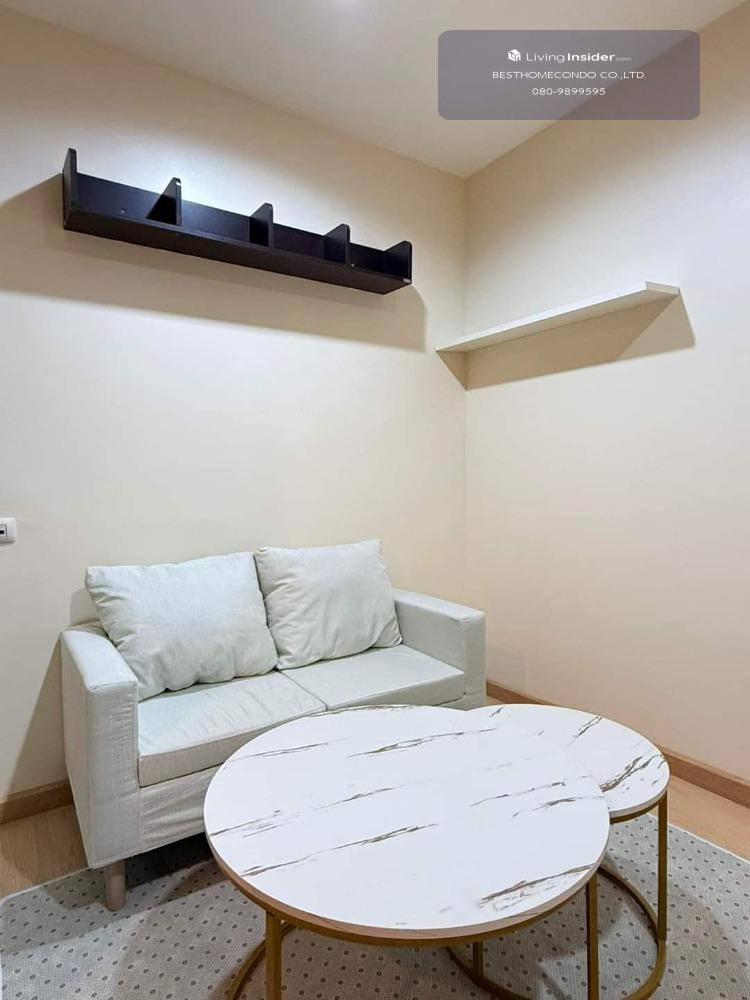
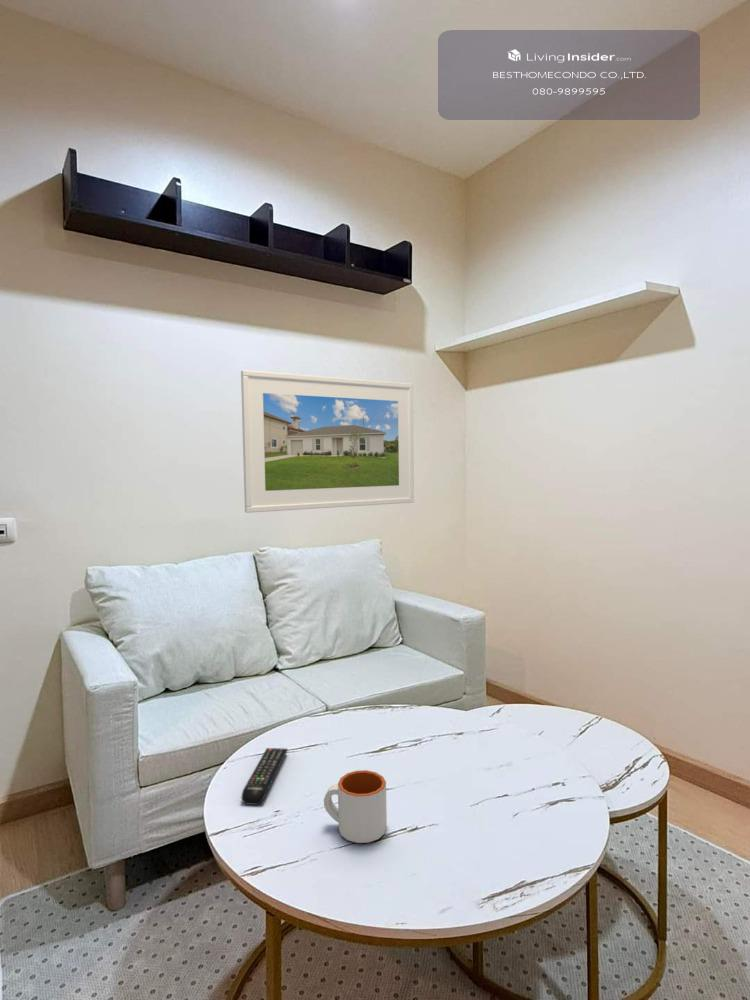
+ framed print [240,369,415,514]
+ remote control [241,747,289,806]
+ mug [323,769,388,844]
